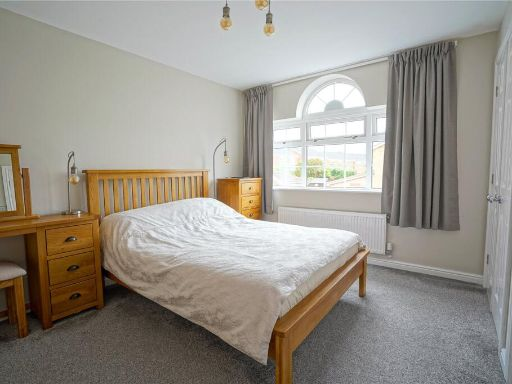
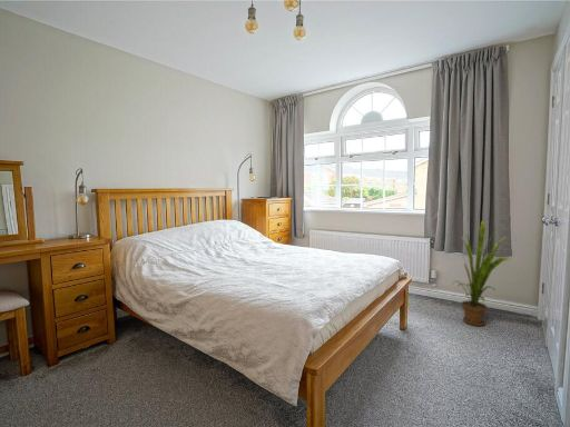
+ house plant [443,220,509,327]
